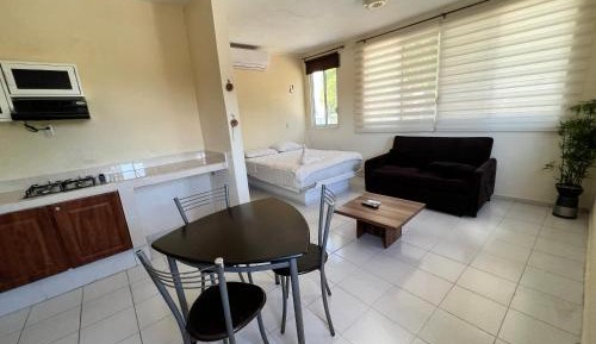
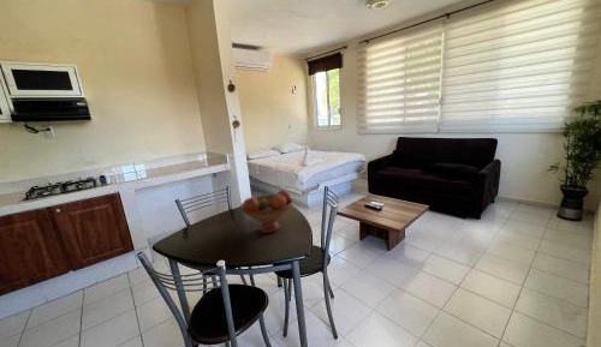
+ fruit bowl [238,189,294,234]
